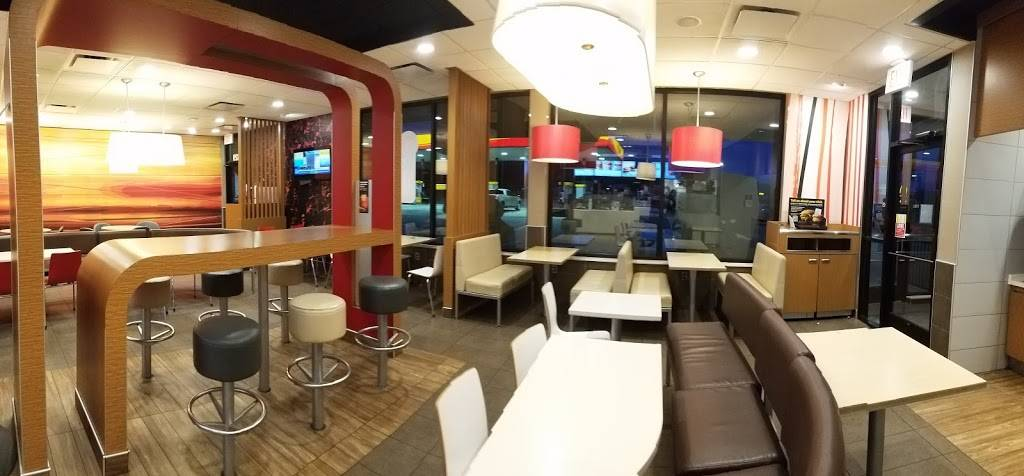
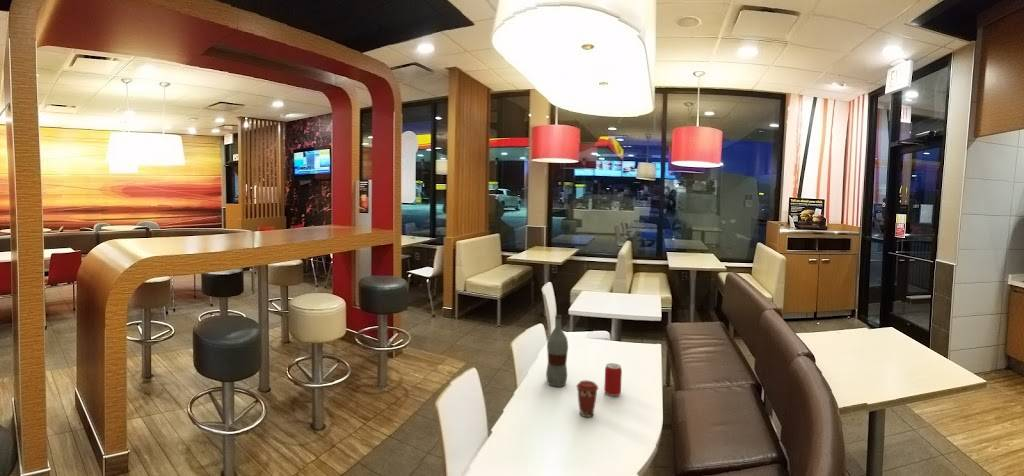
+ coffee cup [575,379,599,418]
+ bottle [545,314,569,388]
+ beer can [603,362,623,397]
